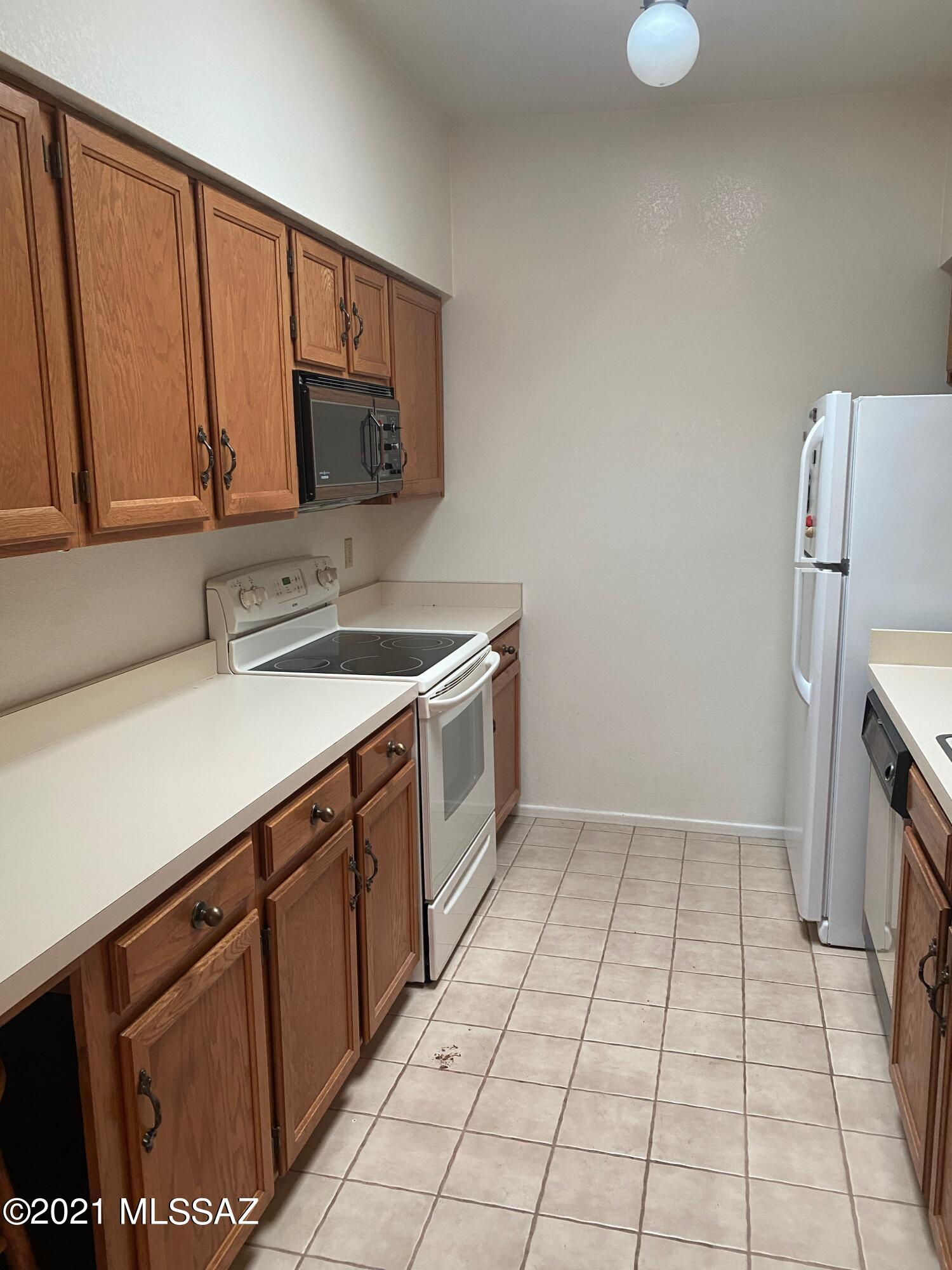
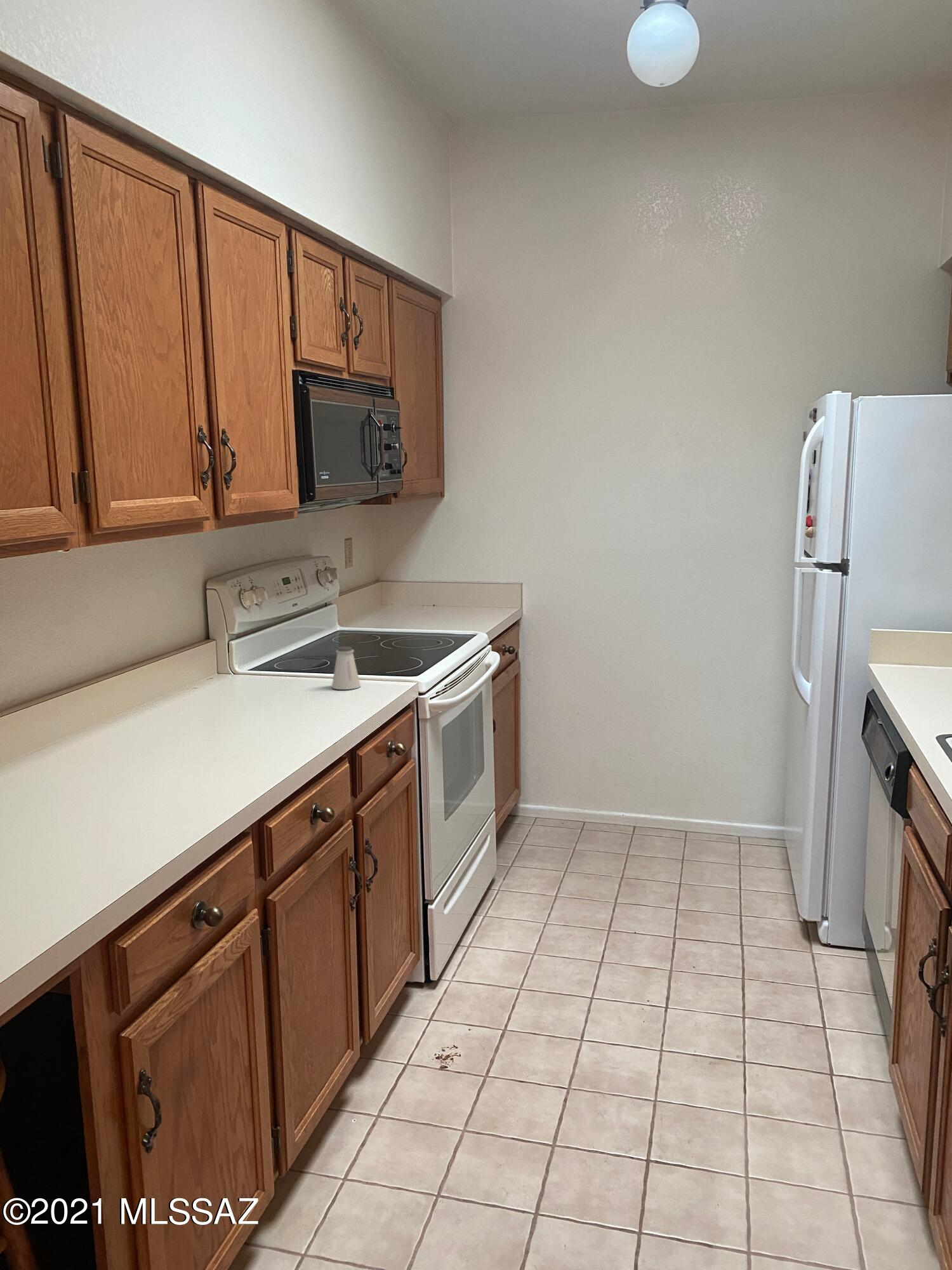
+ saltshaker [331,646,361,690]
